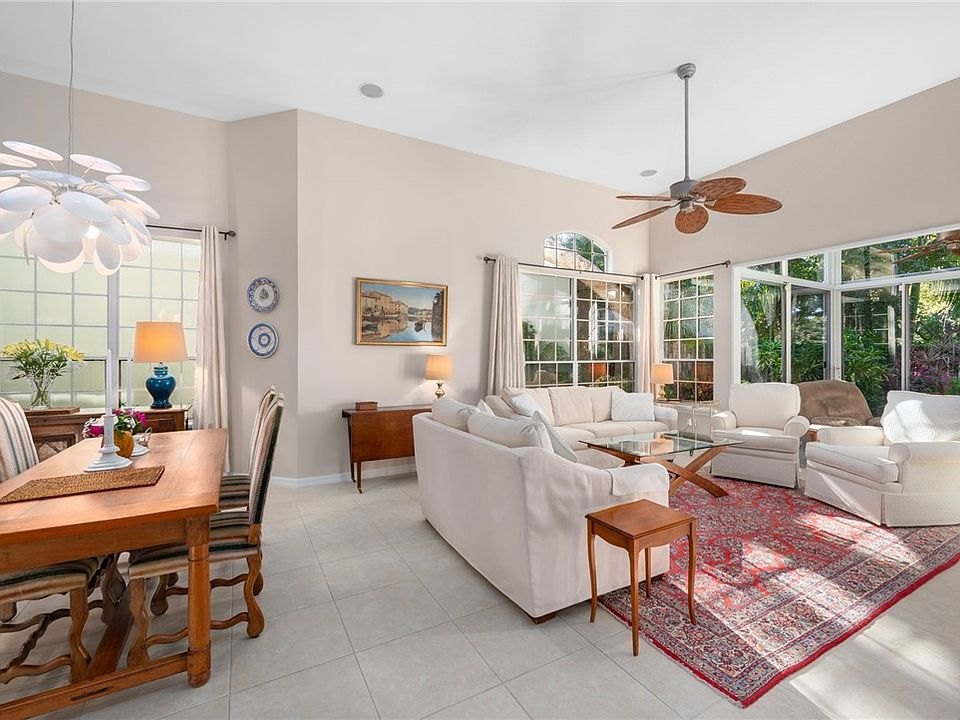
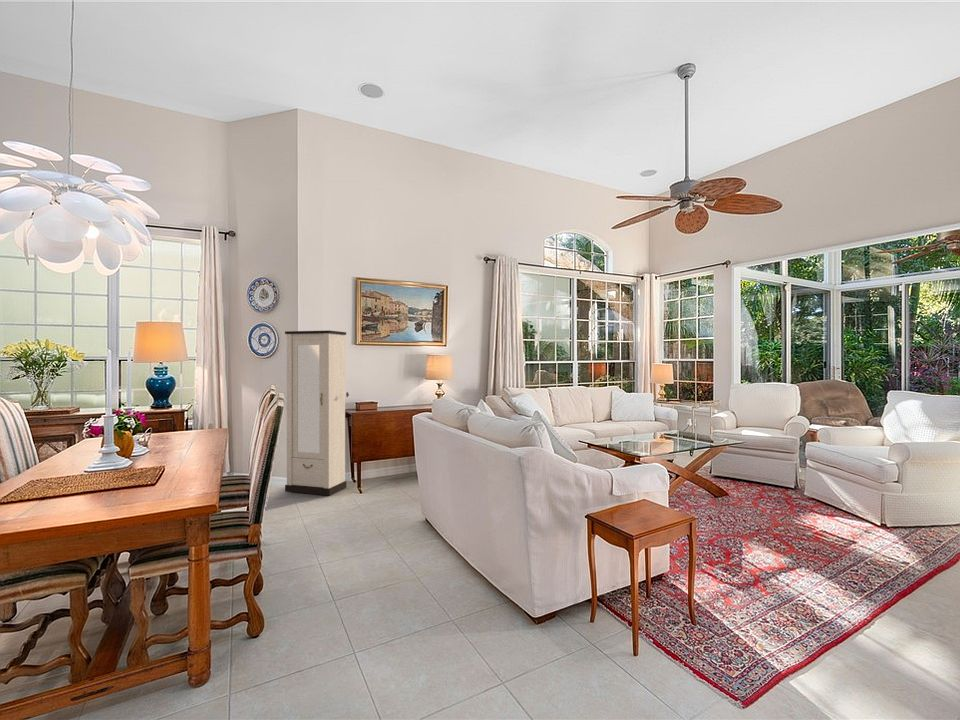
+ cabinet [284,329,350,497]
